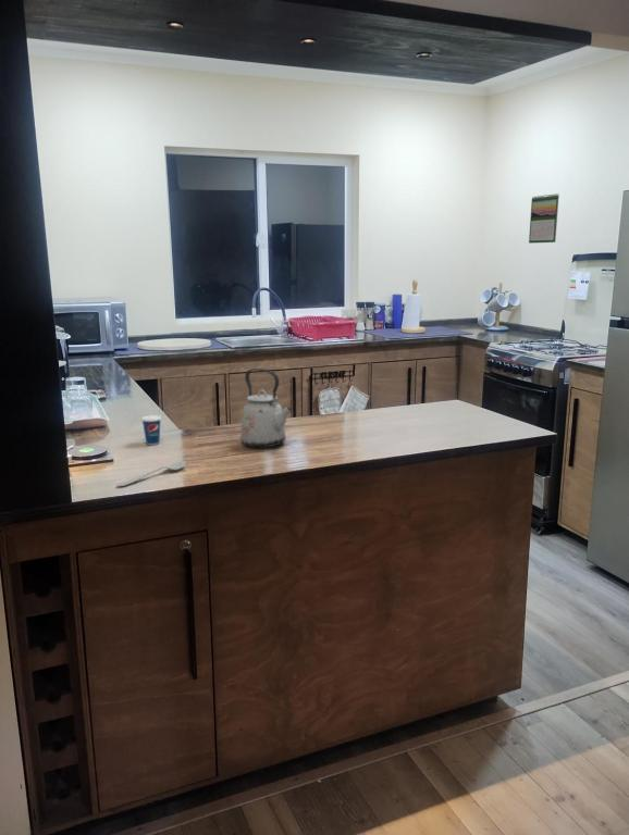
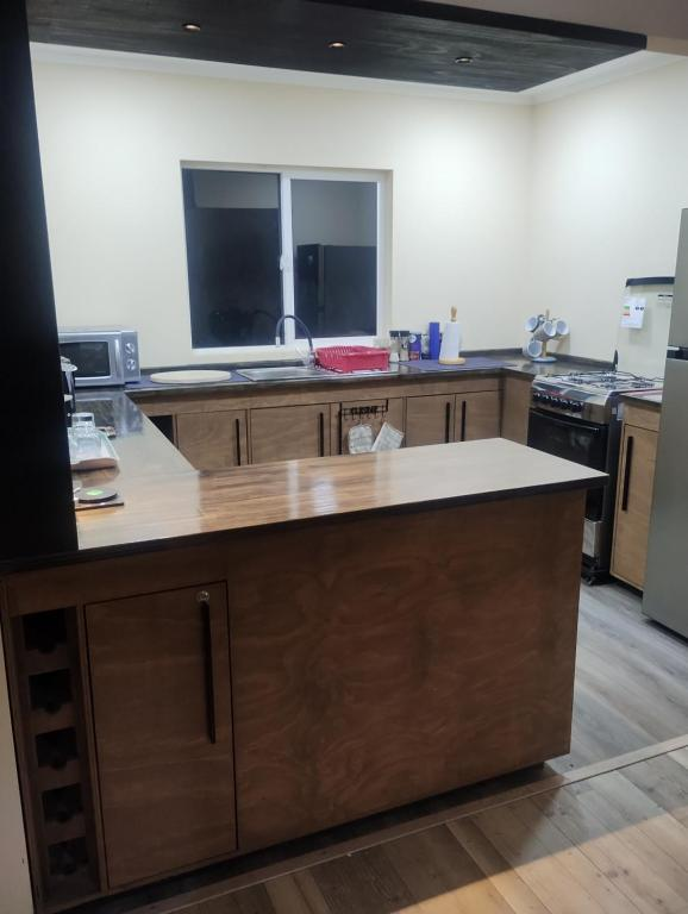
- spoon [115,460,187,487]
- calendar [528,192,560,245]
- kettle [239,367,293,448]
- cup [140,402,162,446]
